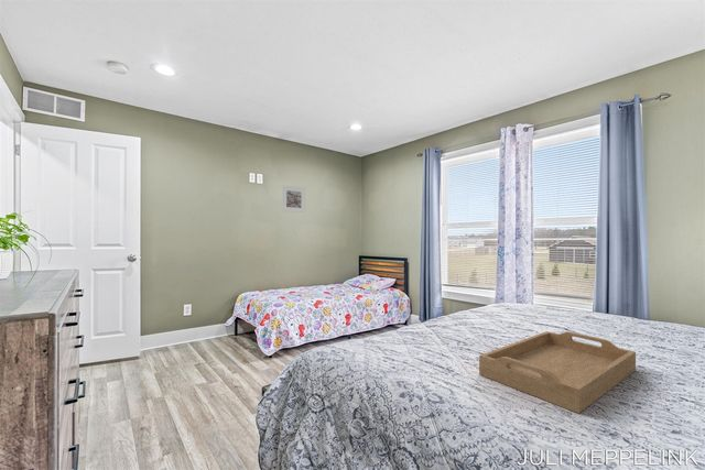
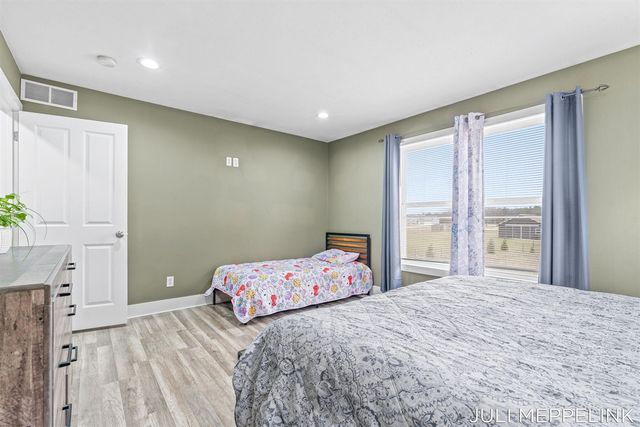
- serving tray [478,330,637,415]
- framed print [281,185,306,214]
